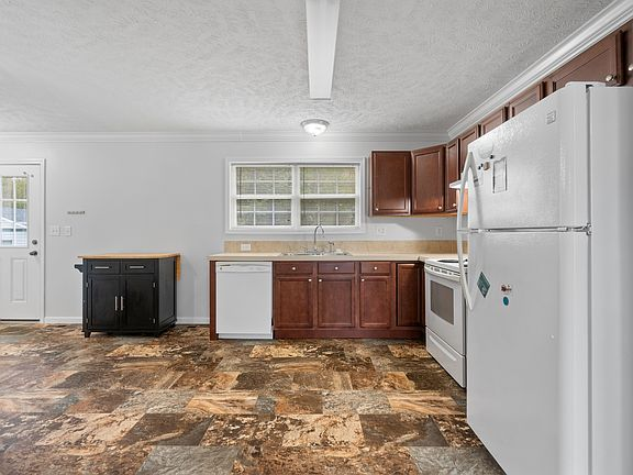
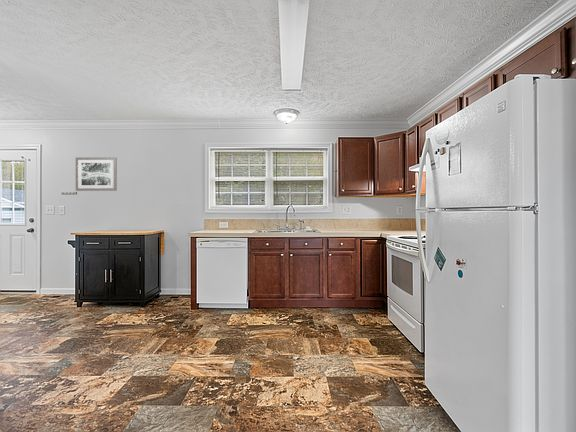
+ wall art [75,156,118,192]
